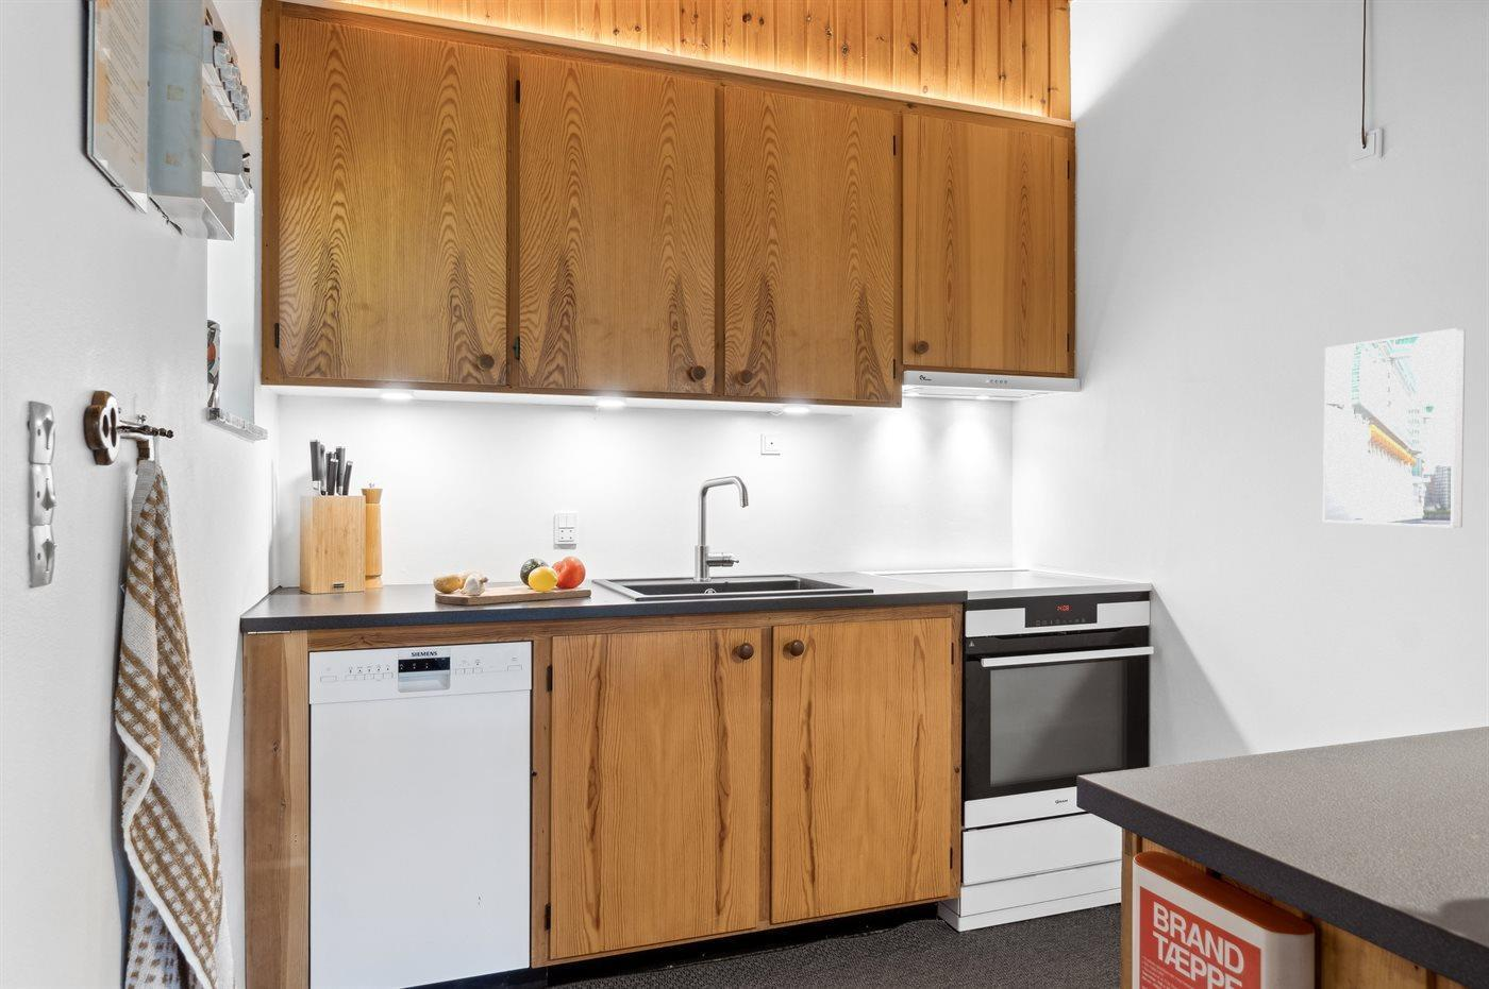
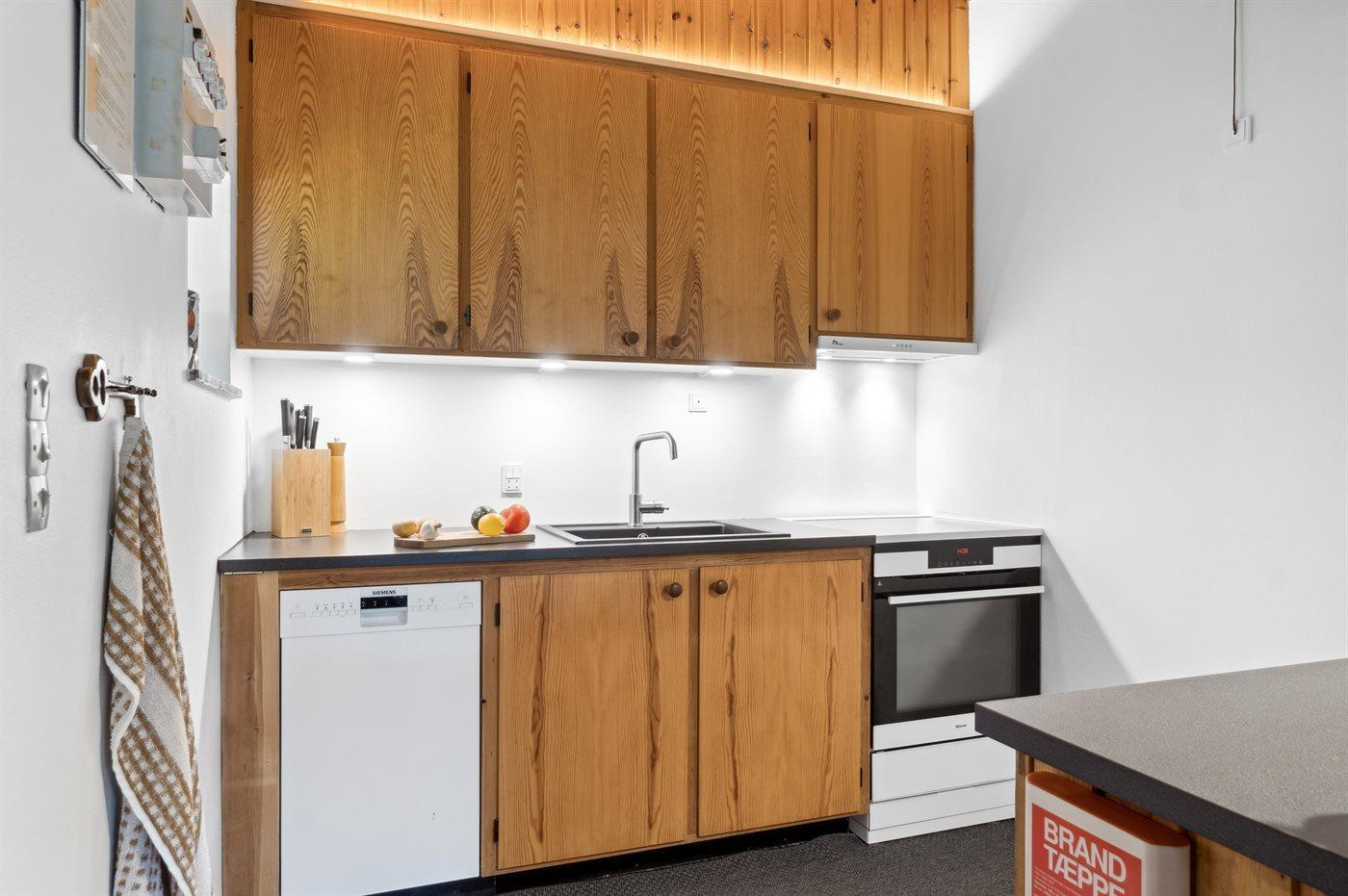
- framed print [1322,327,1467,529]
